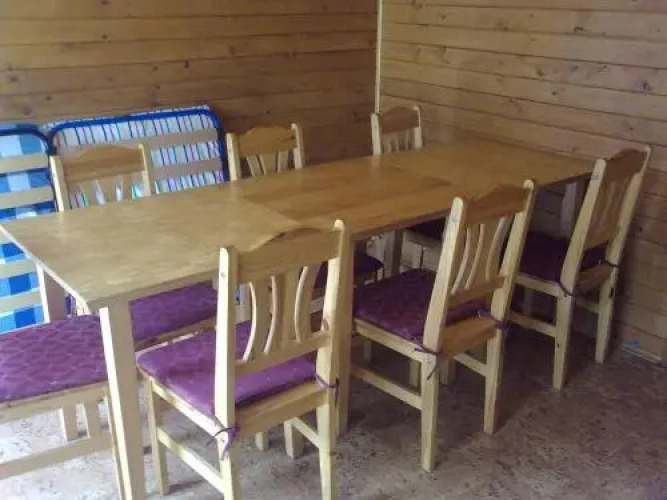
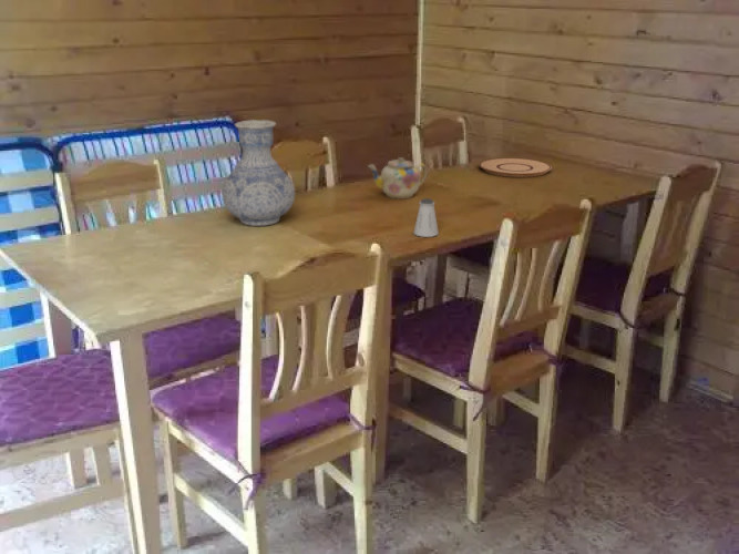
+ plate [478,157,553,178]
+ teapot [367,156,429,201]
+ saltshaker [412,197,440,238]
+ vase [220,119,296,227]
